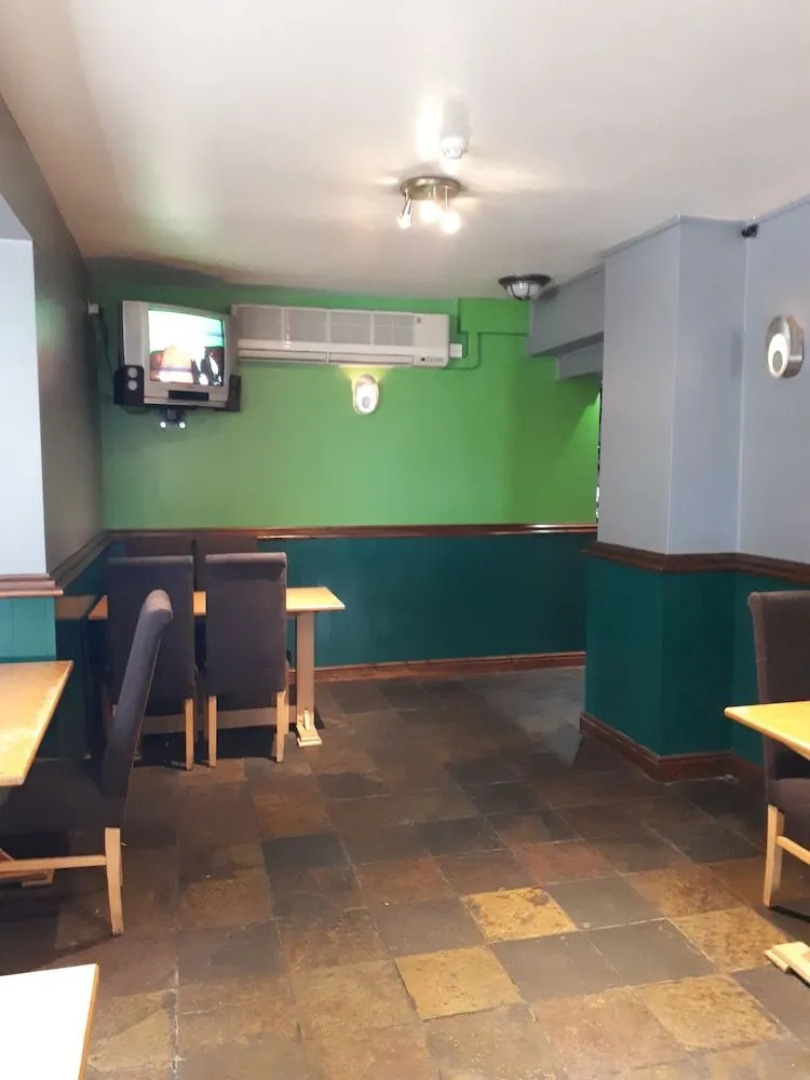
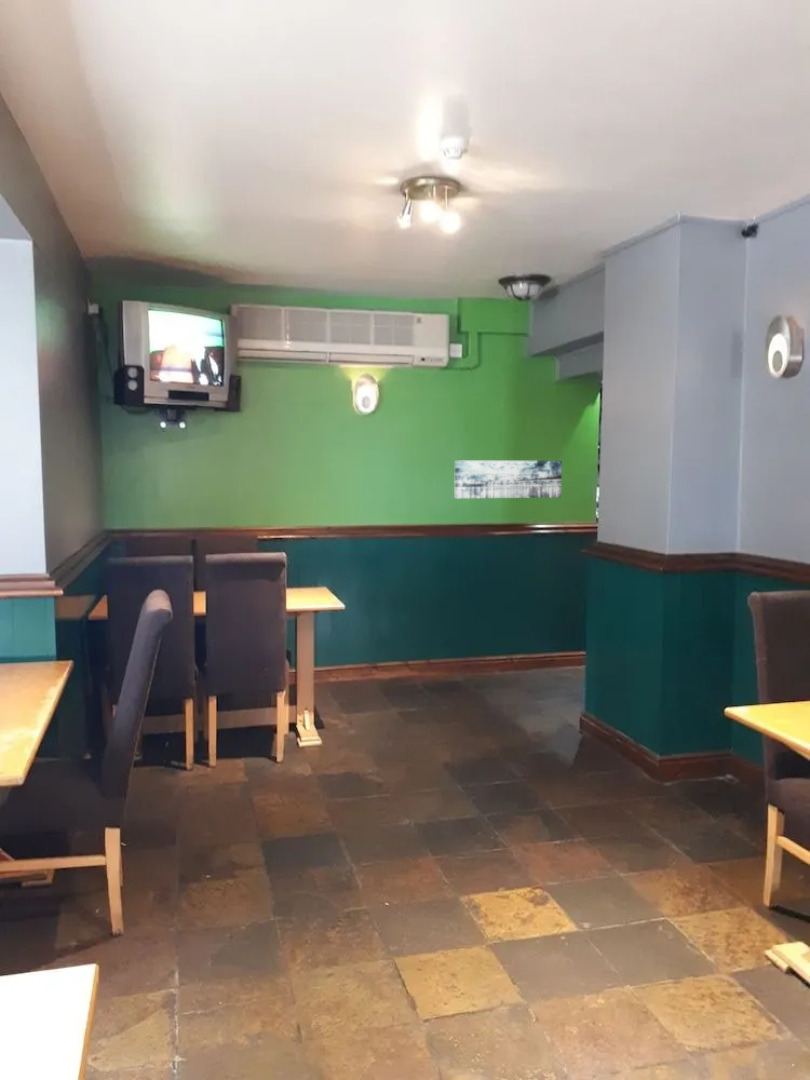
+ wall art [453,459,563,500]
